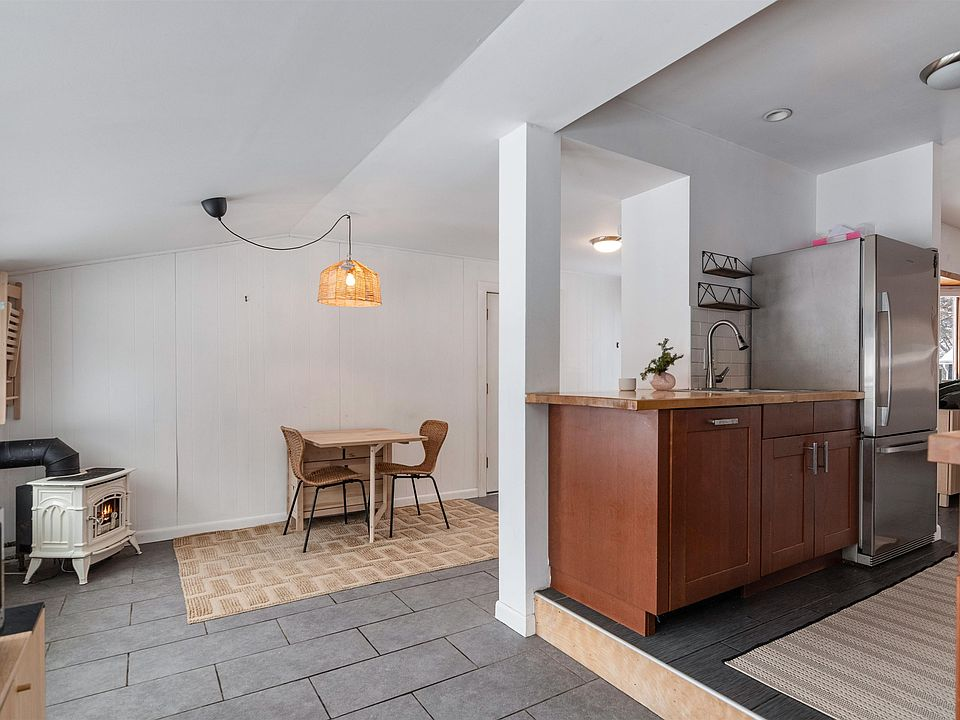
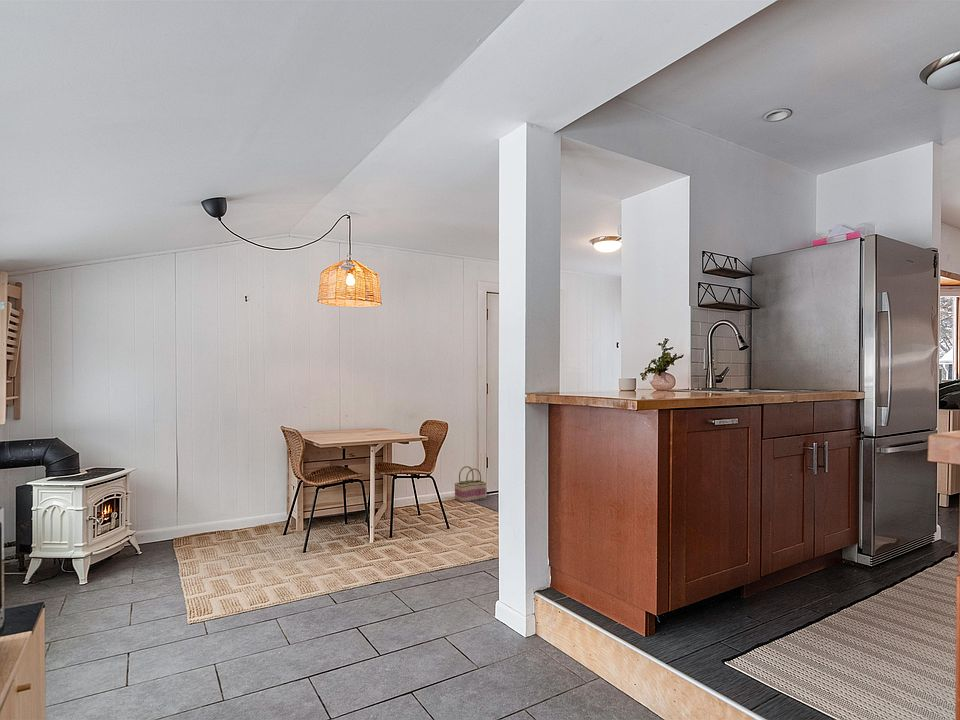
+ basket [453,465,487,504]
